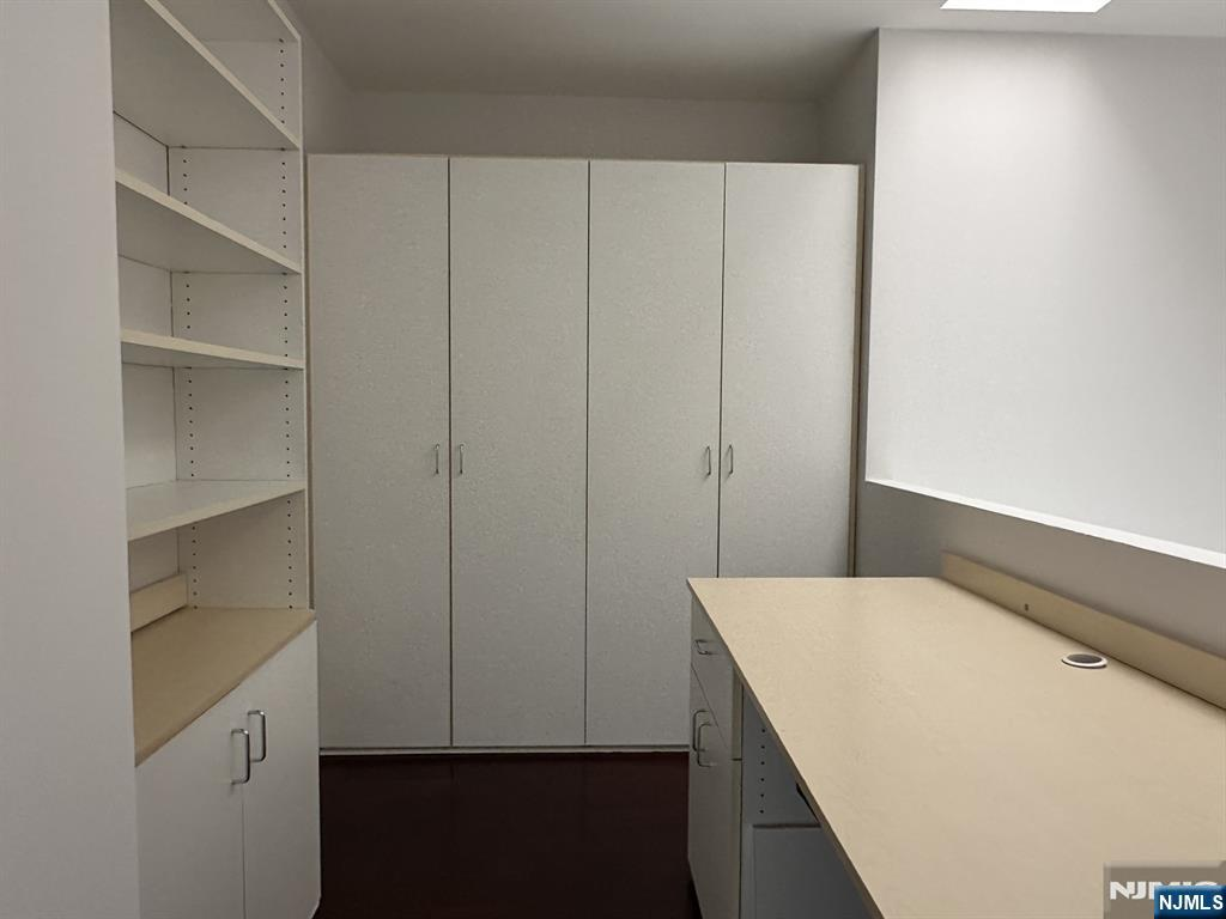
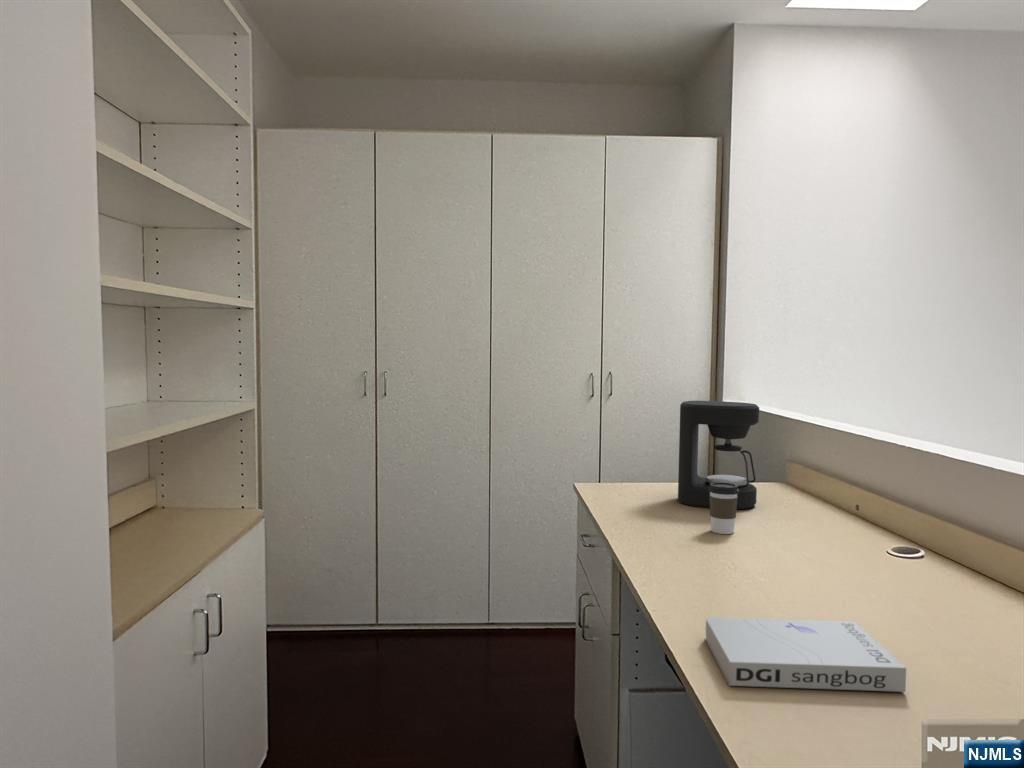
+ coffee cup [709,482,739,535]
+ coffee maker [677,400,760,510]
+ book [704,616,907,693]
